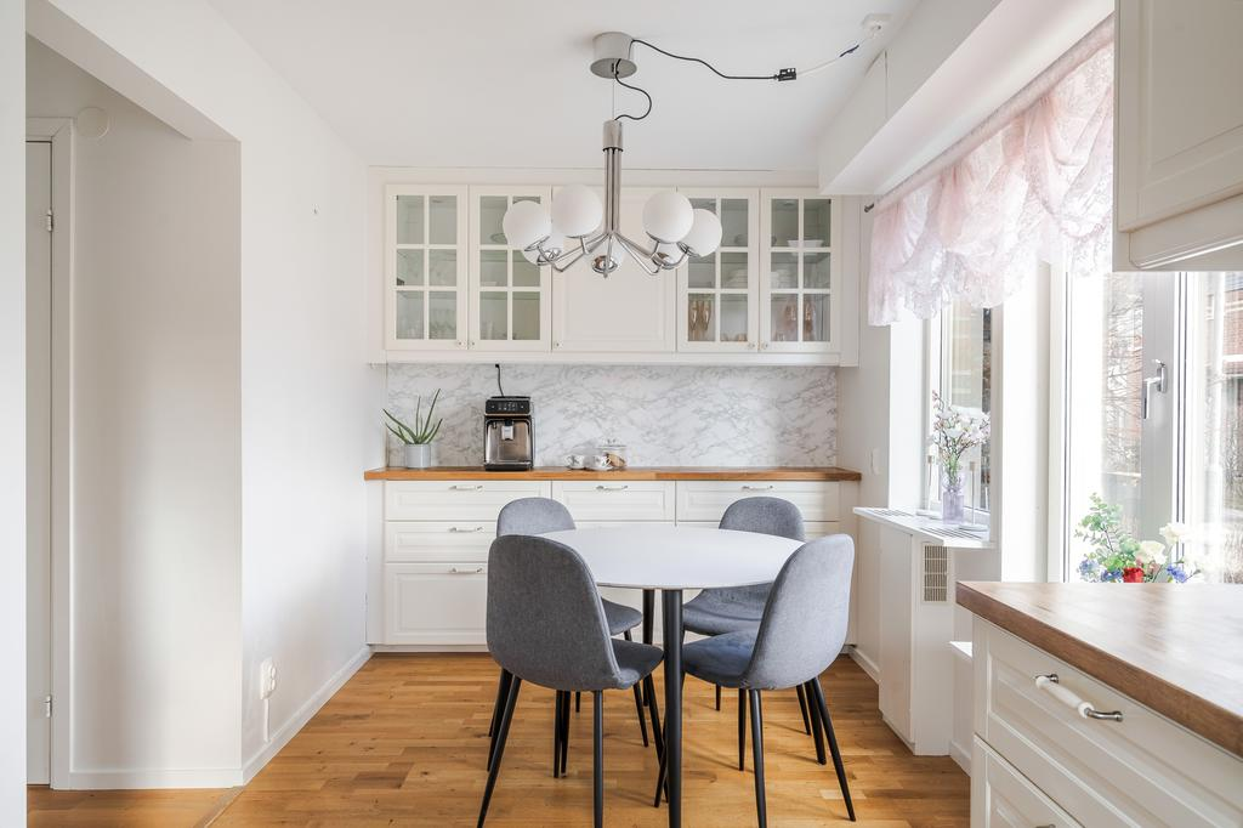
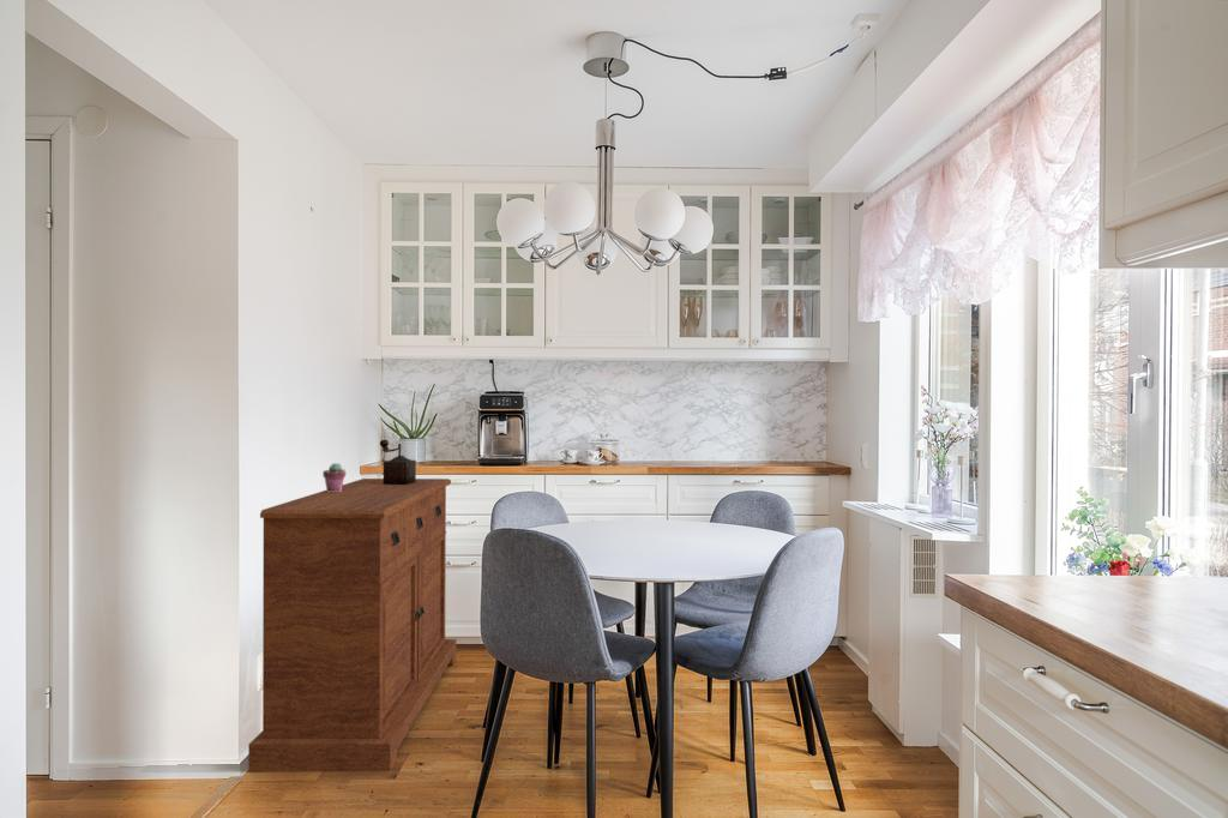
+ coffee grinder [379,439,417,485]
+ sideboard [247,477,457,774]
+ potted succulent [321,462,347,492]
